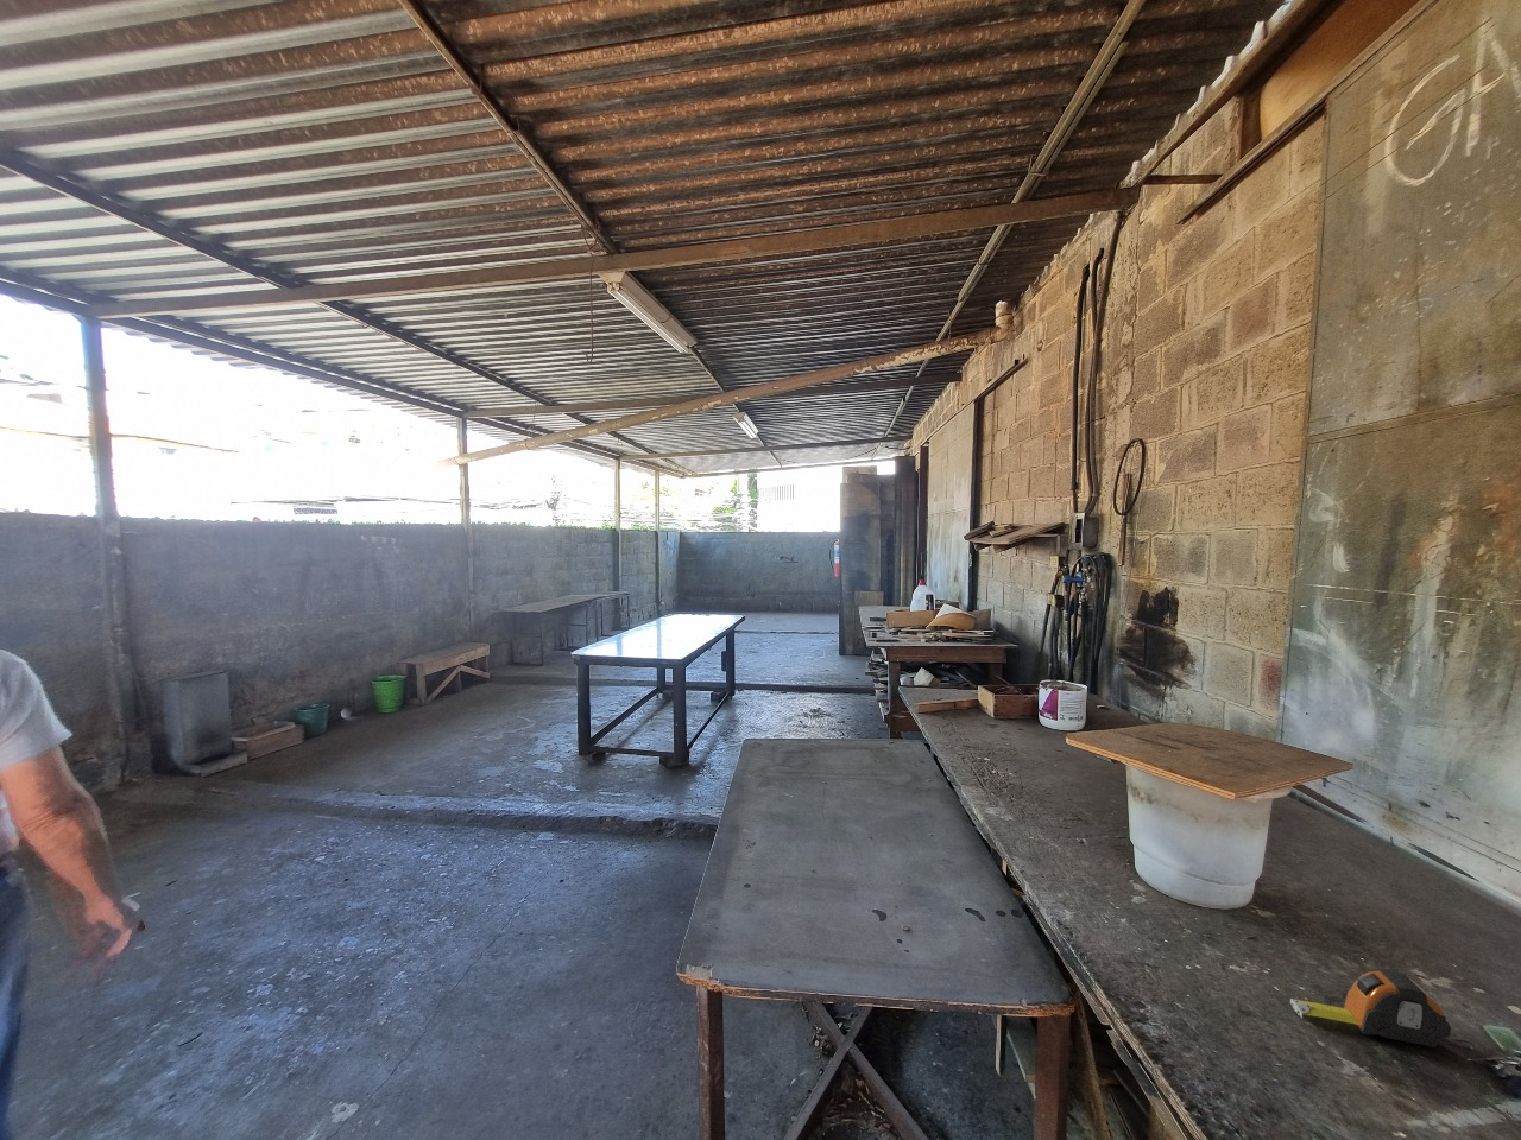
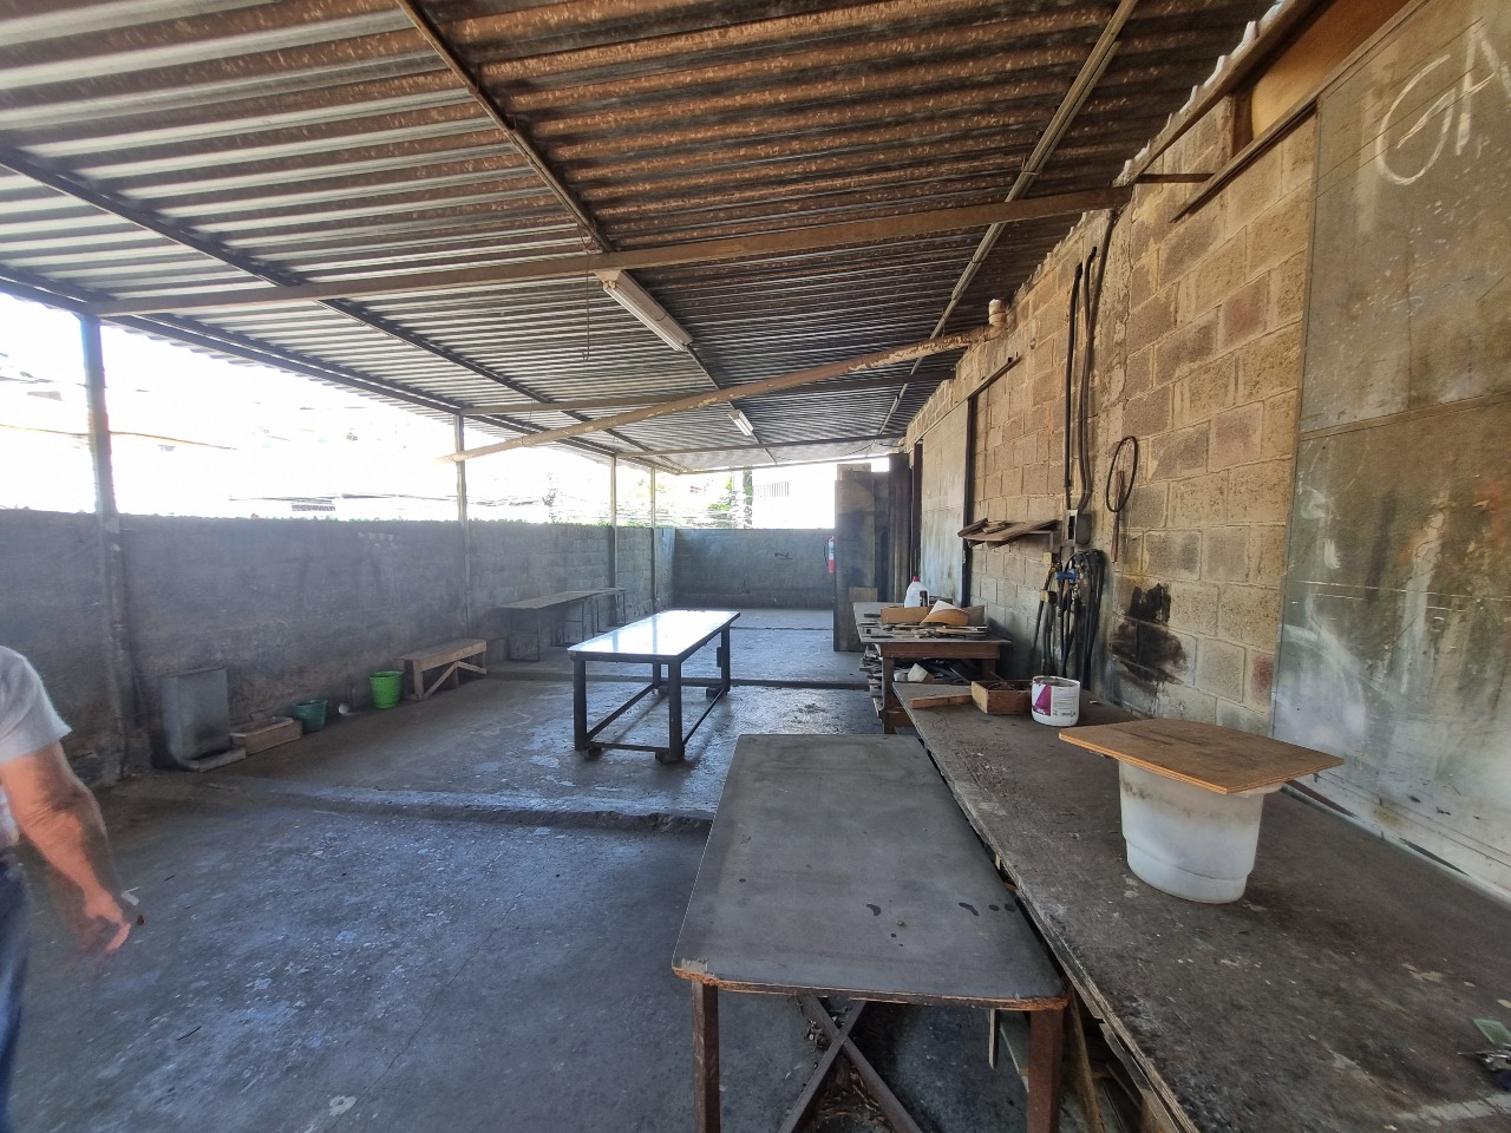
- tape measure [1290,968,1474,1050]
